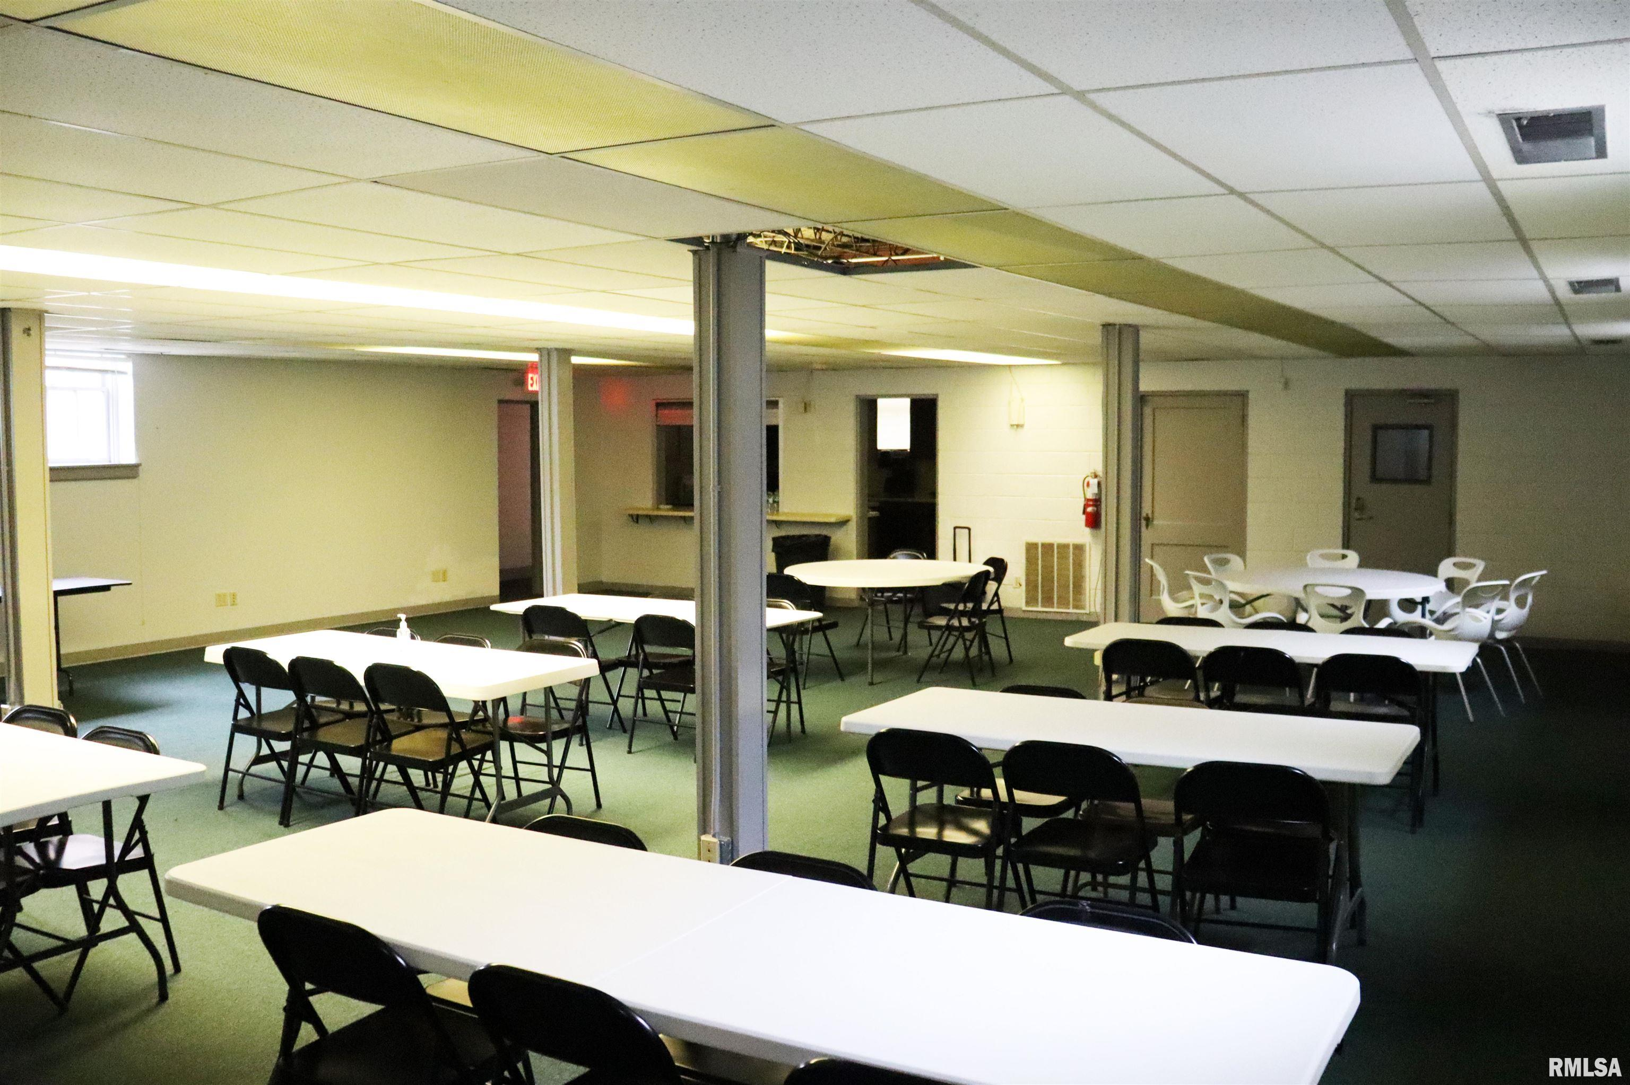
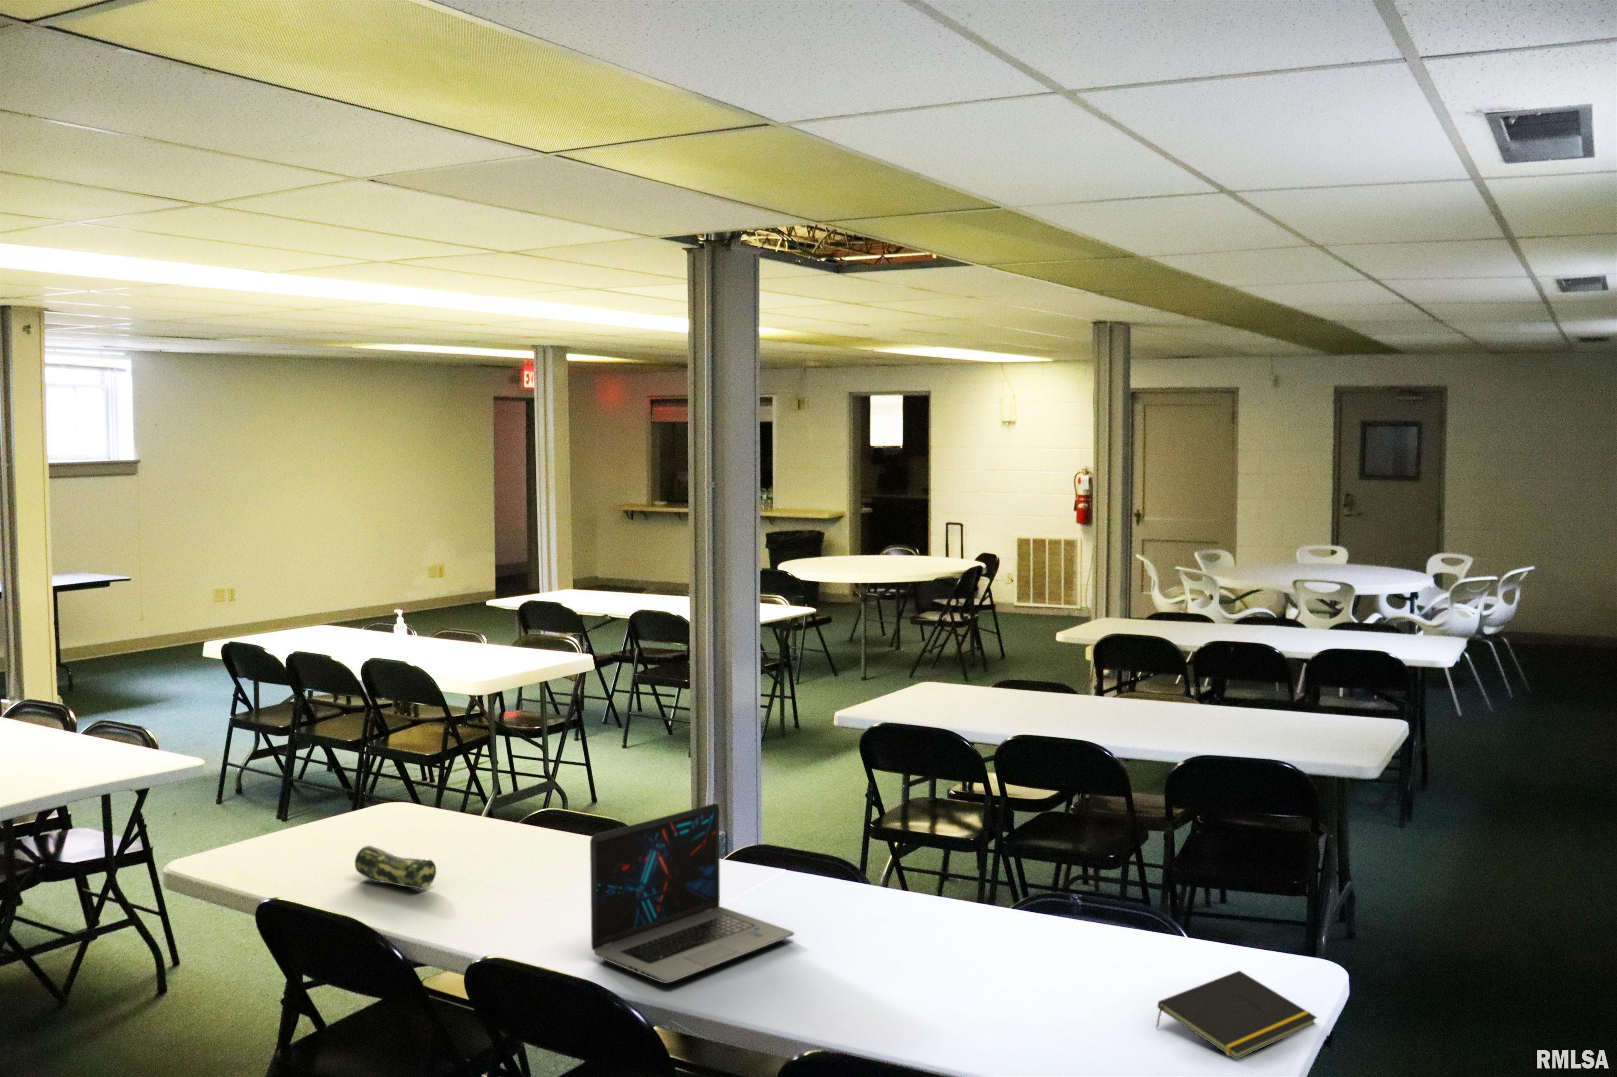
+ notepad [1155,970,1318,1060]
+ laptop [589,803,795,984]
+ pencil case [355,845,436,889]
